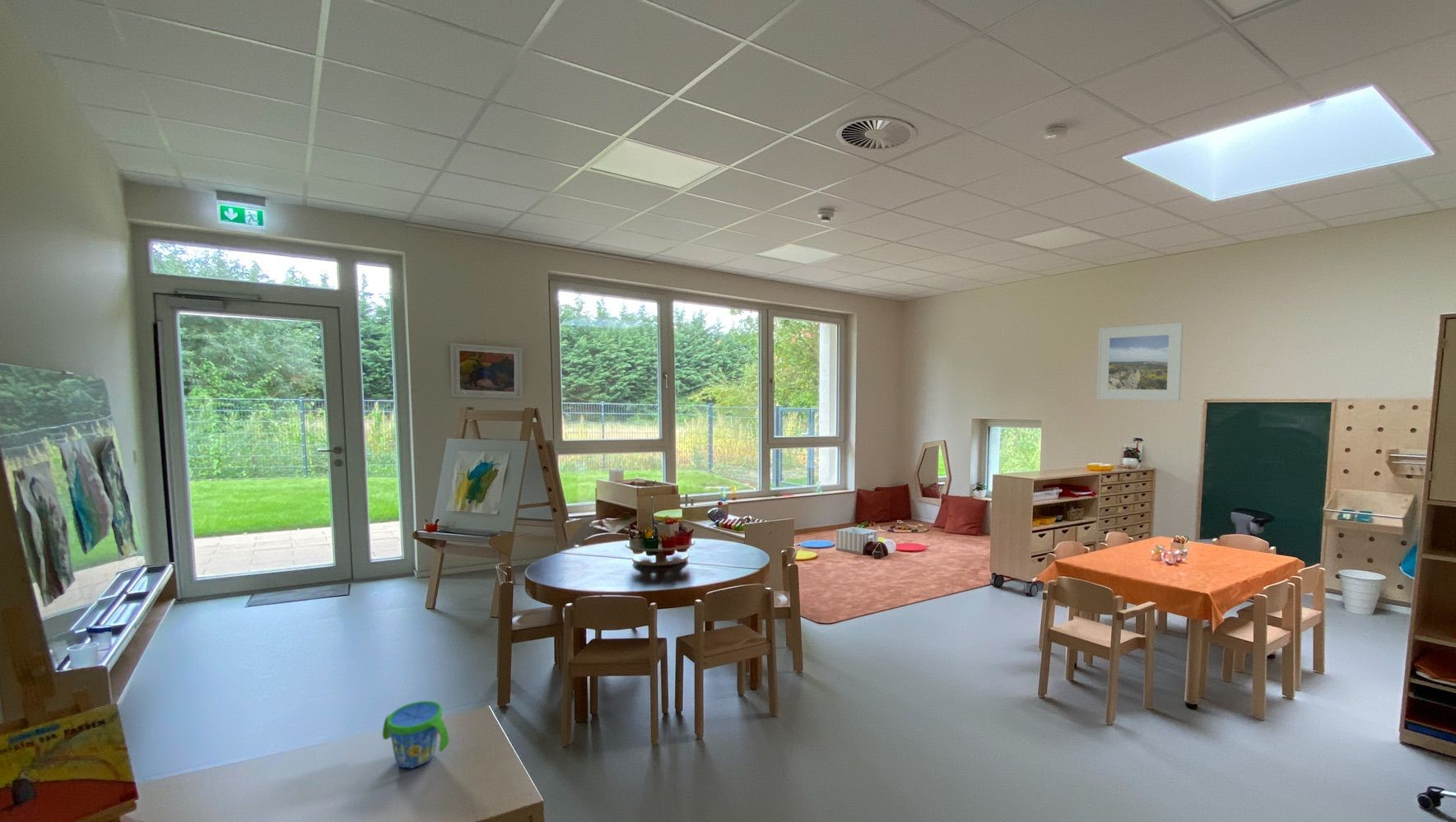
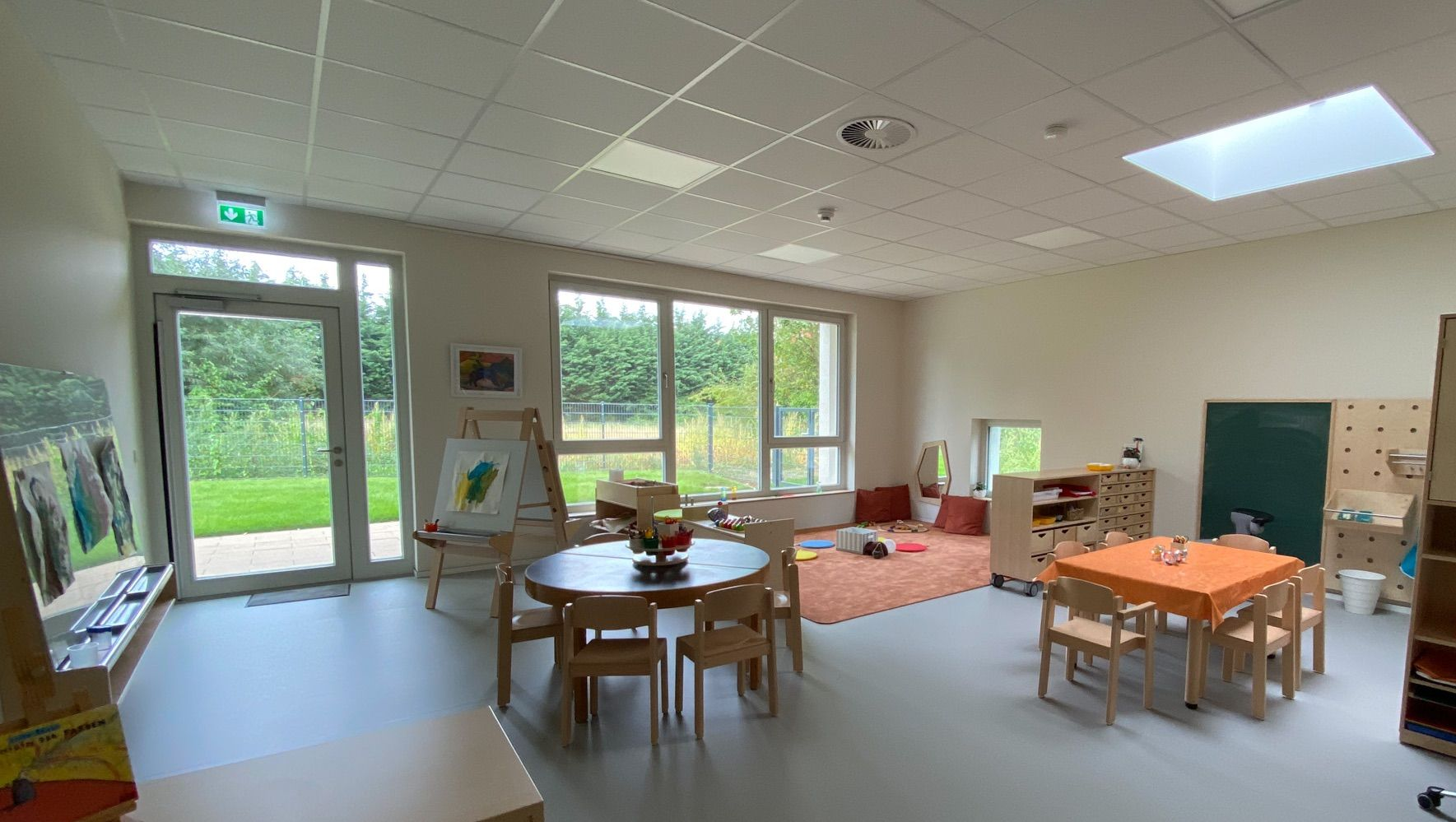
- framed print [1096,322,1184,402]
- snack cup [382,700,450,769]
